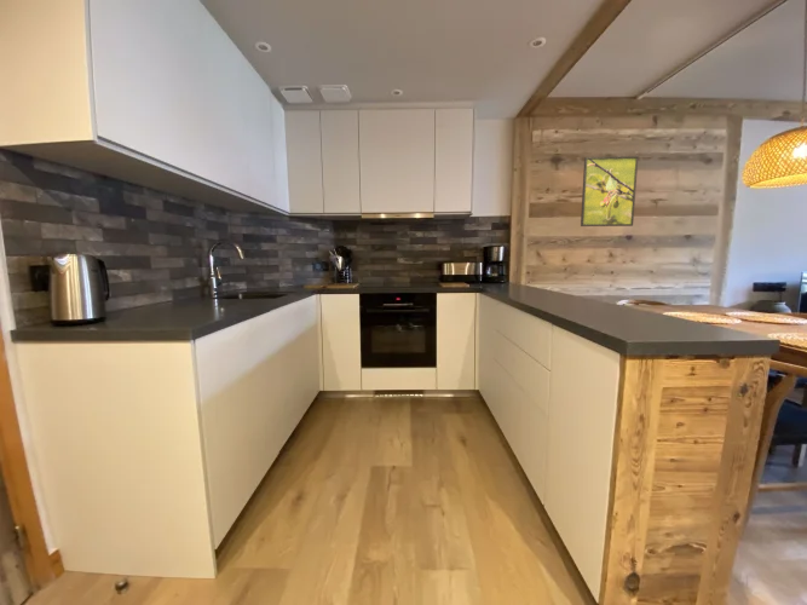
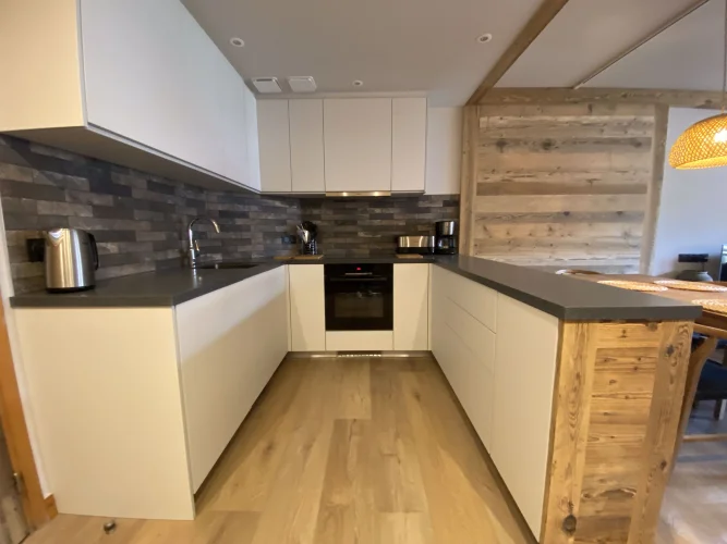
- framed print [580,155,639,227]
